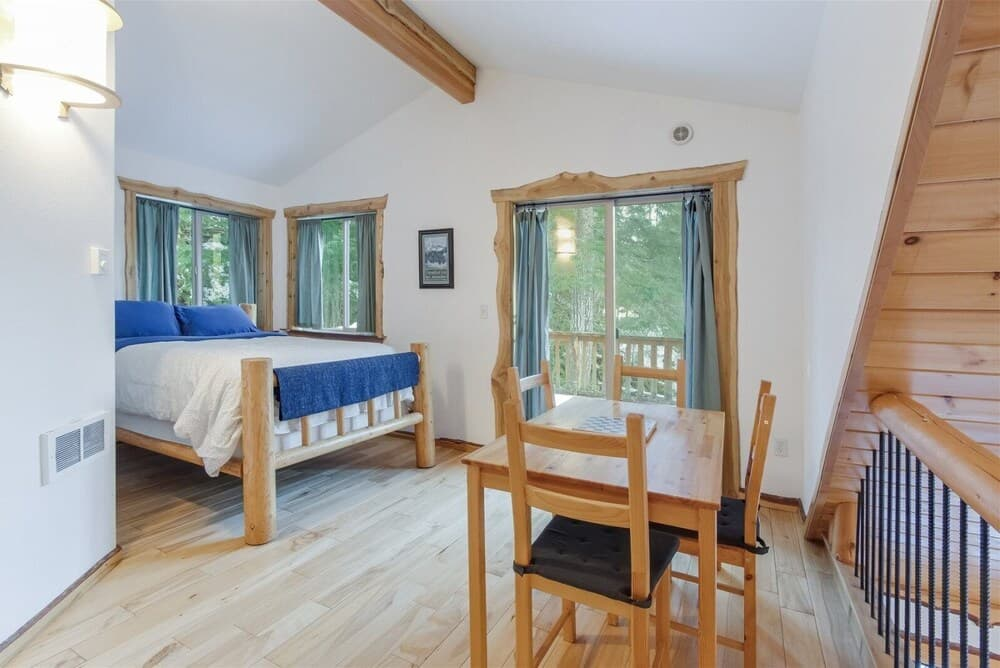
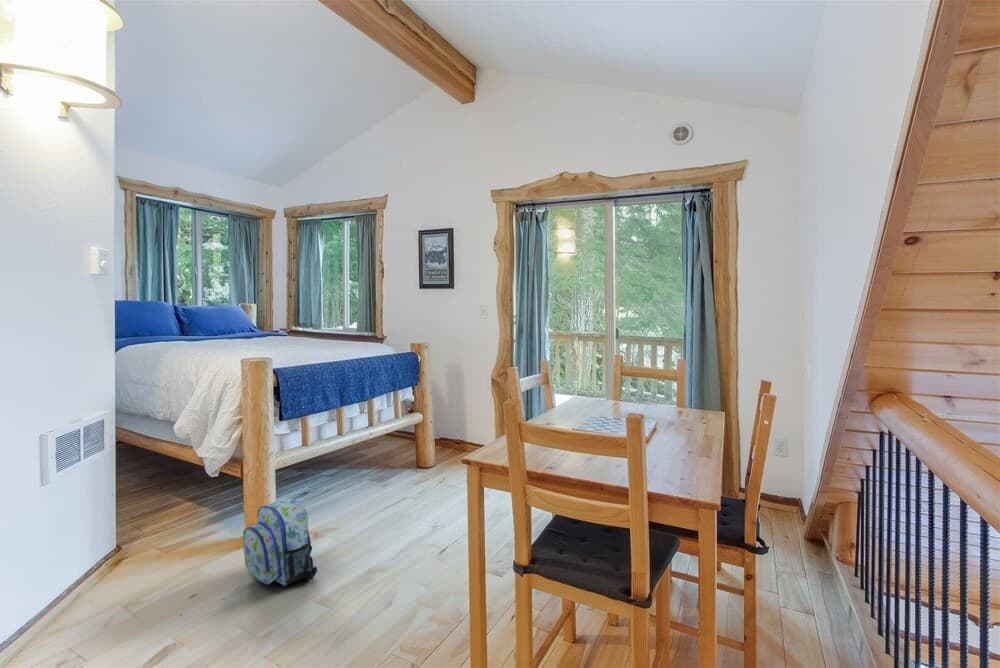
+ backpack [242,496,318,587]
